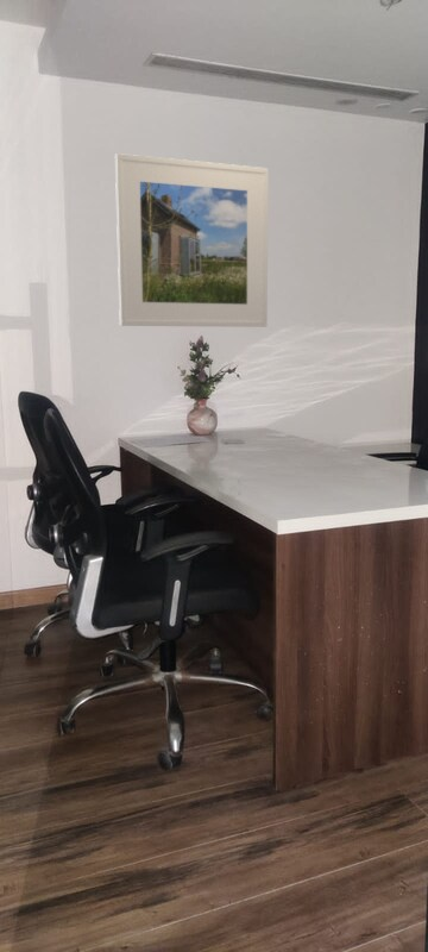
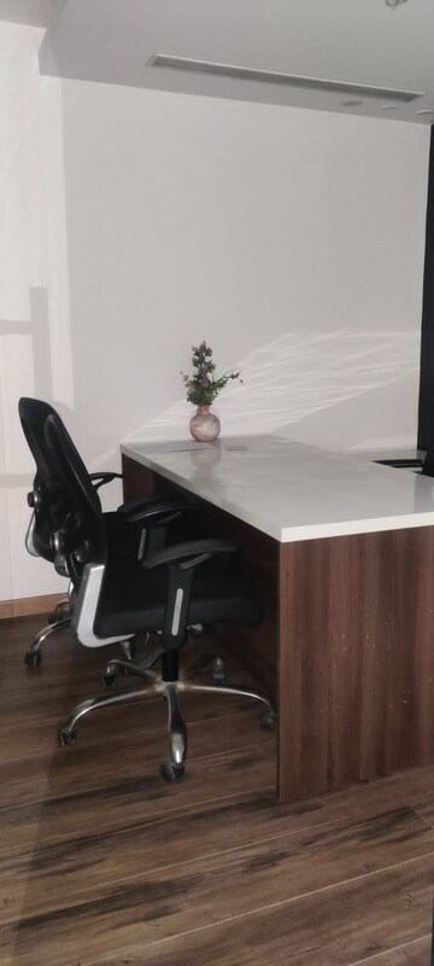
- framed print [114,152,270,328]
